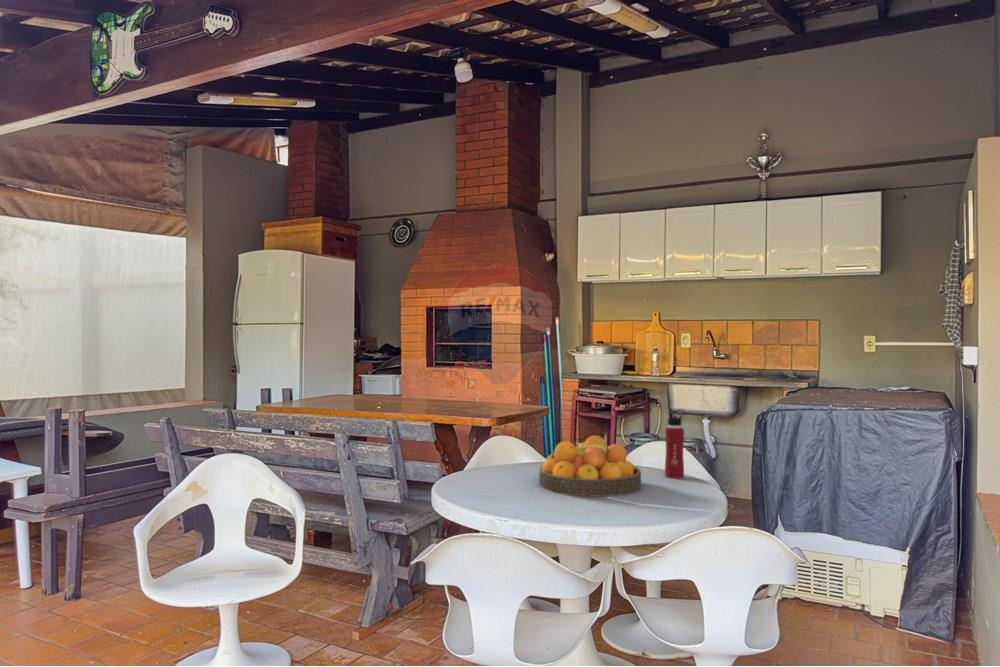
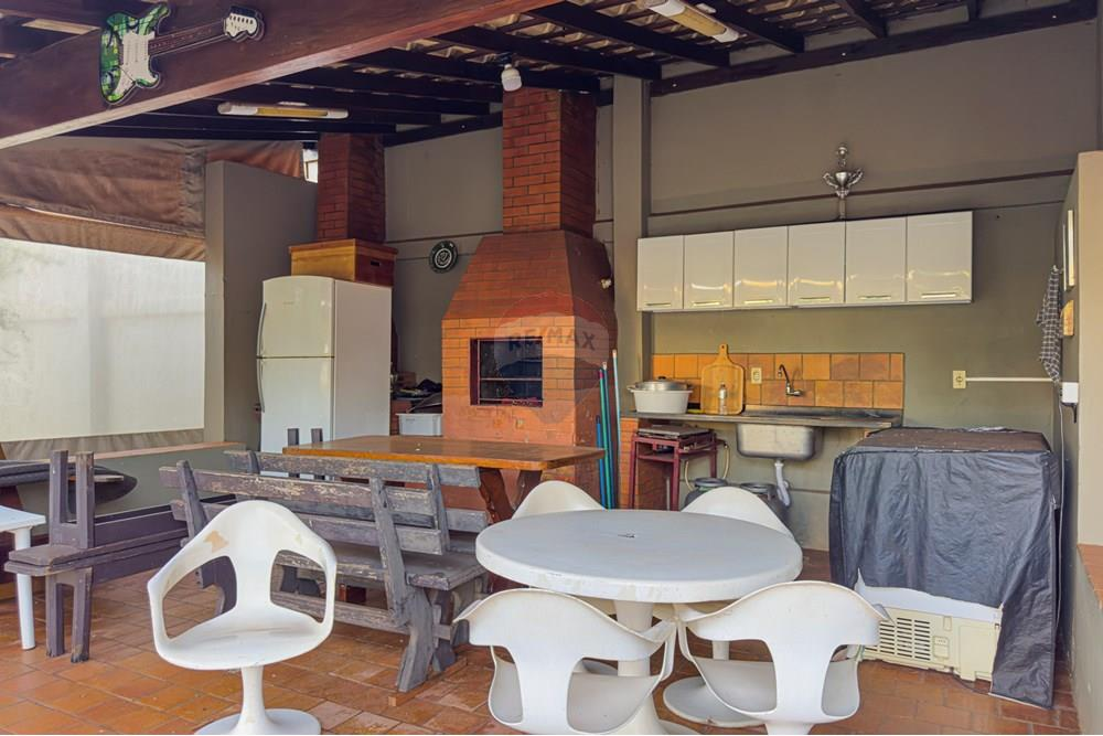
- fruit bowl [538,435,642,498]
- water bottle [664,408,686,480]
